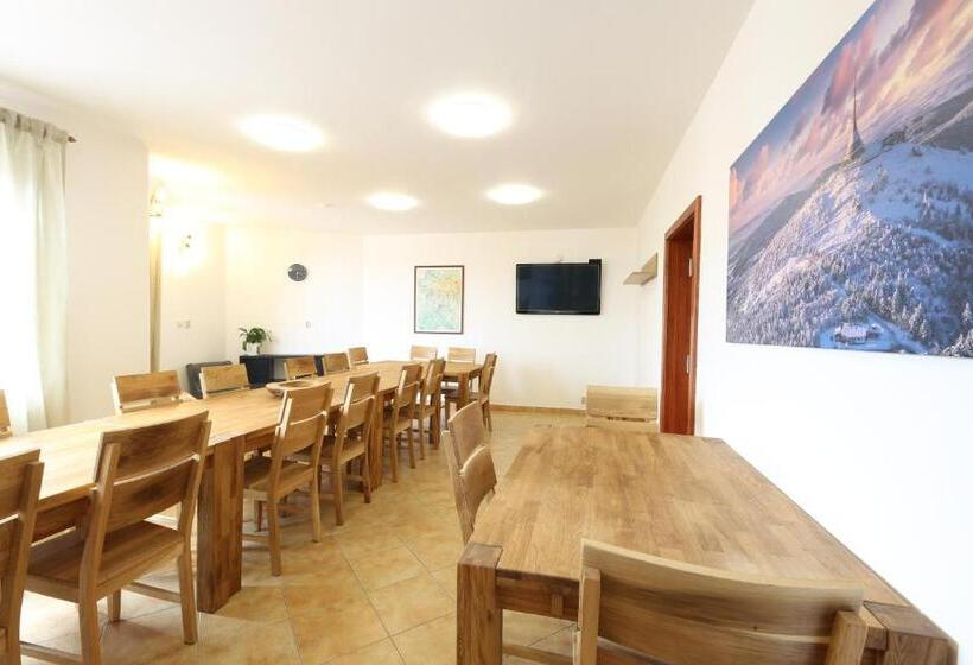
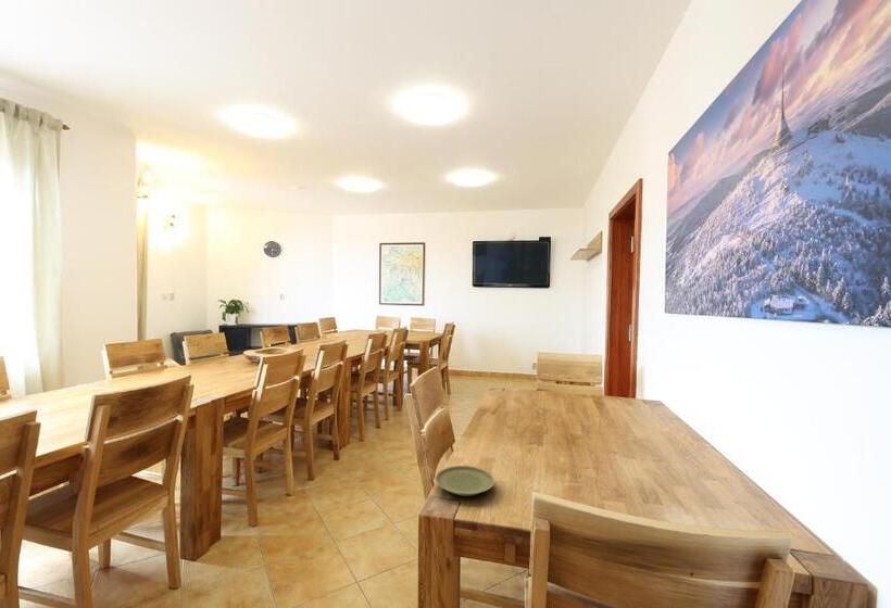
+ plate [435,465,495,497]
